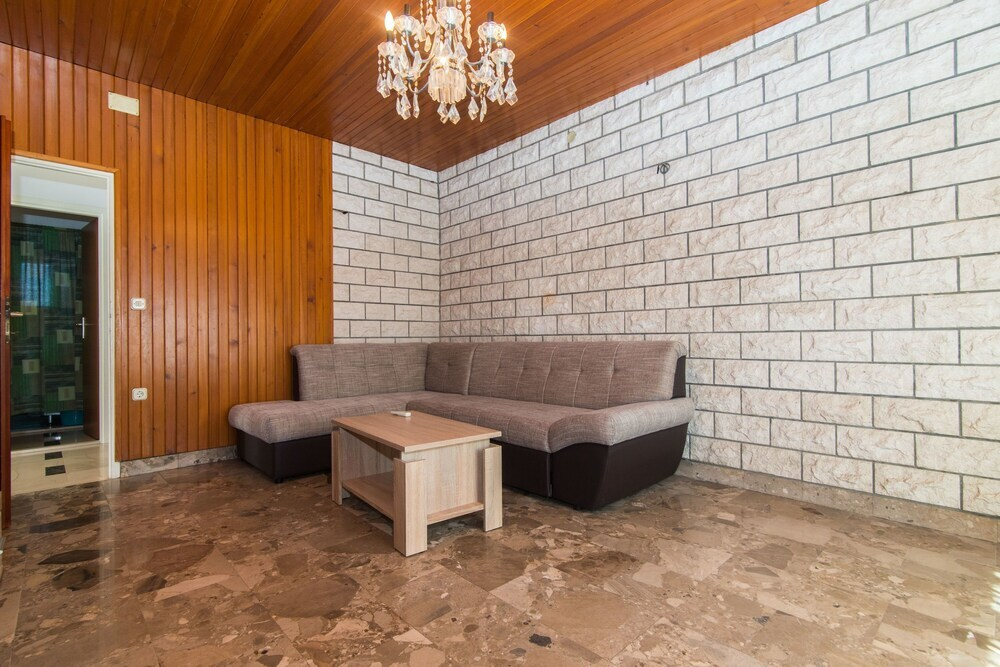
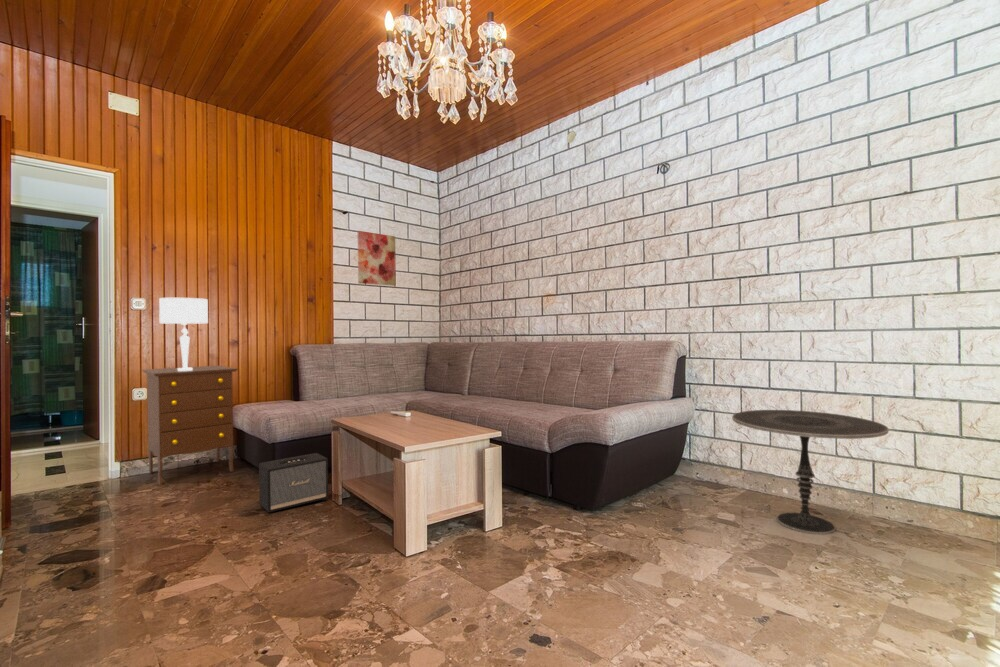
+ table lamp [158,297,209,371]
+ speaker [258,452,329,514]
+ dresser [141,365,239,486]
+ side table [731,409,890,535]
+ wall art [357,230,397,287]
